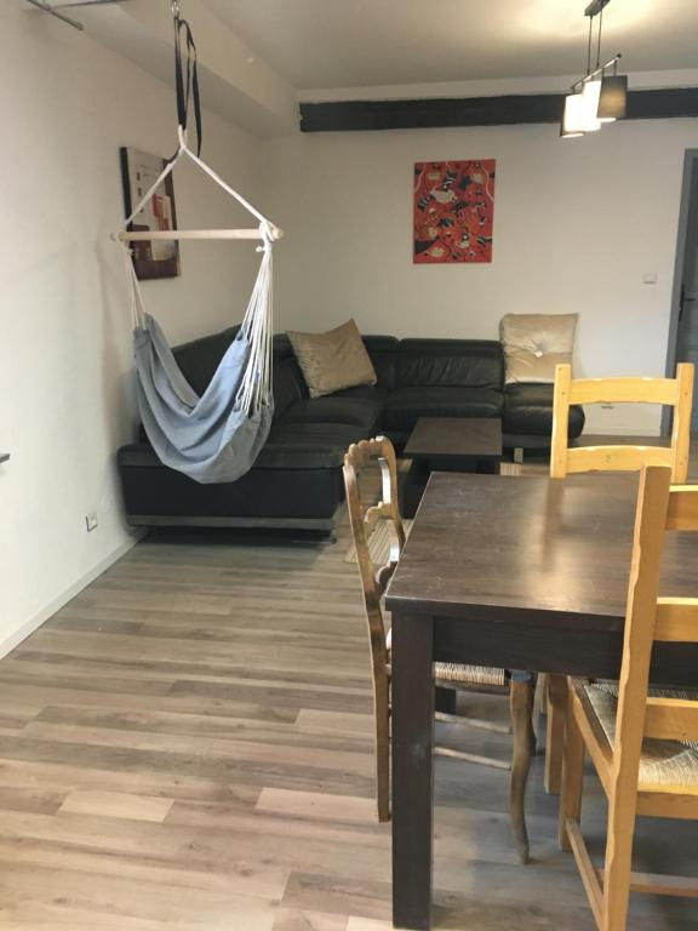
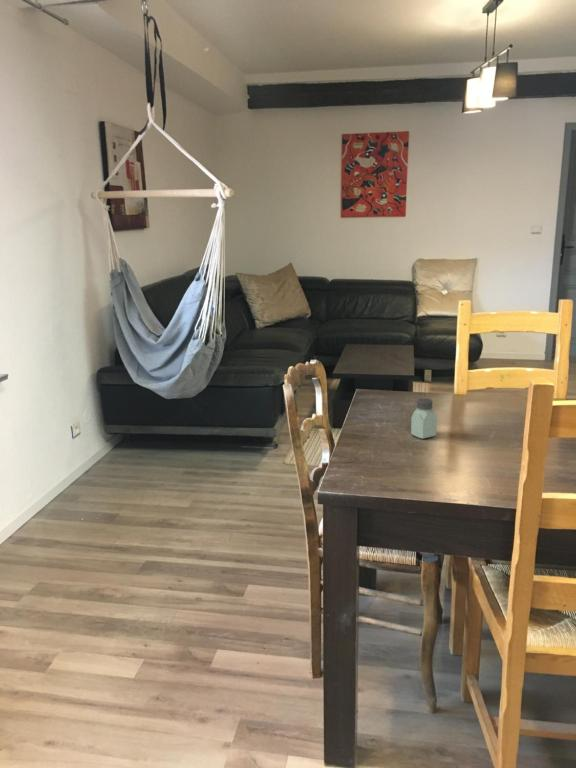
+ saltshaker [410,397,438,440]
